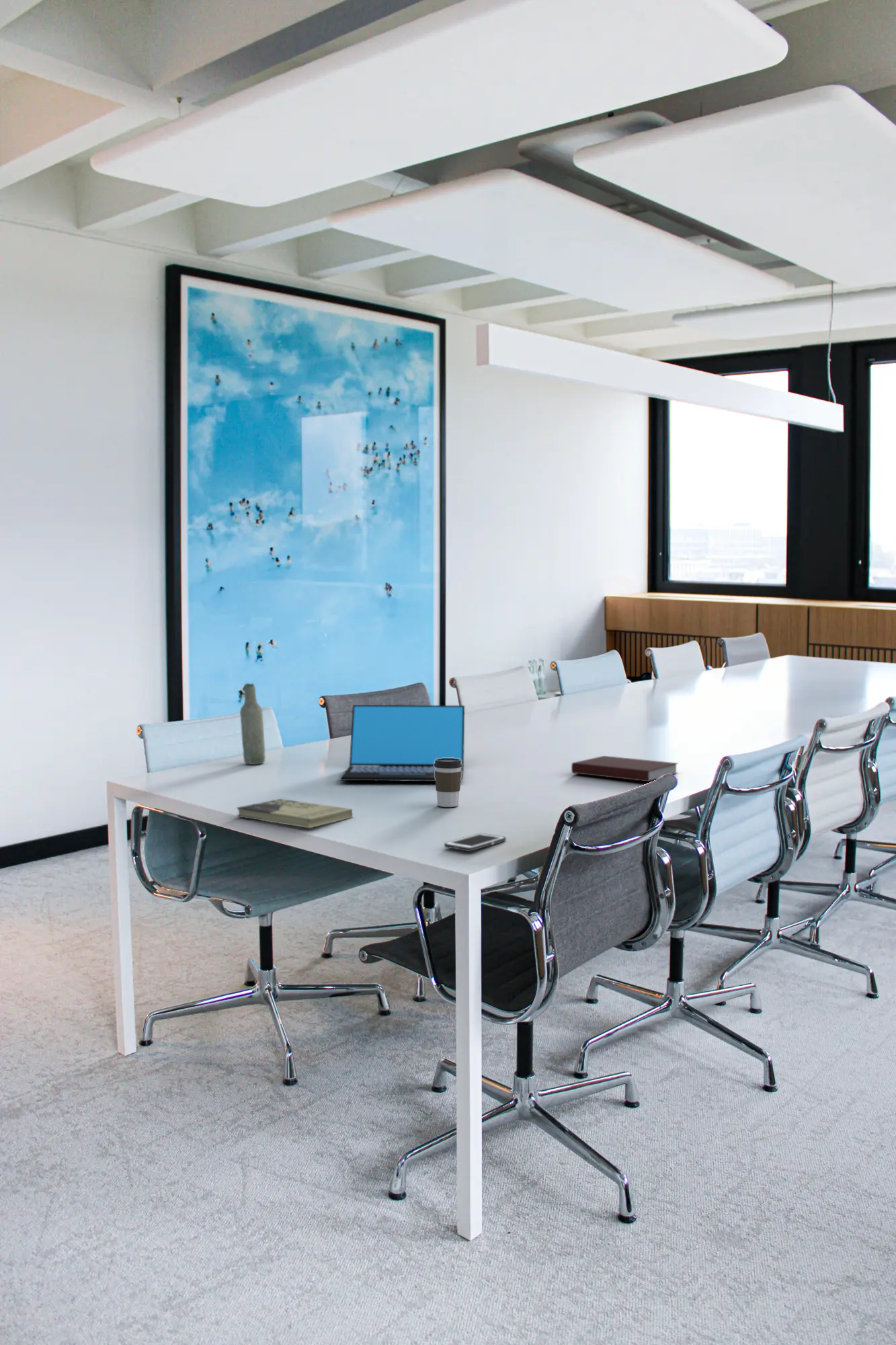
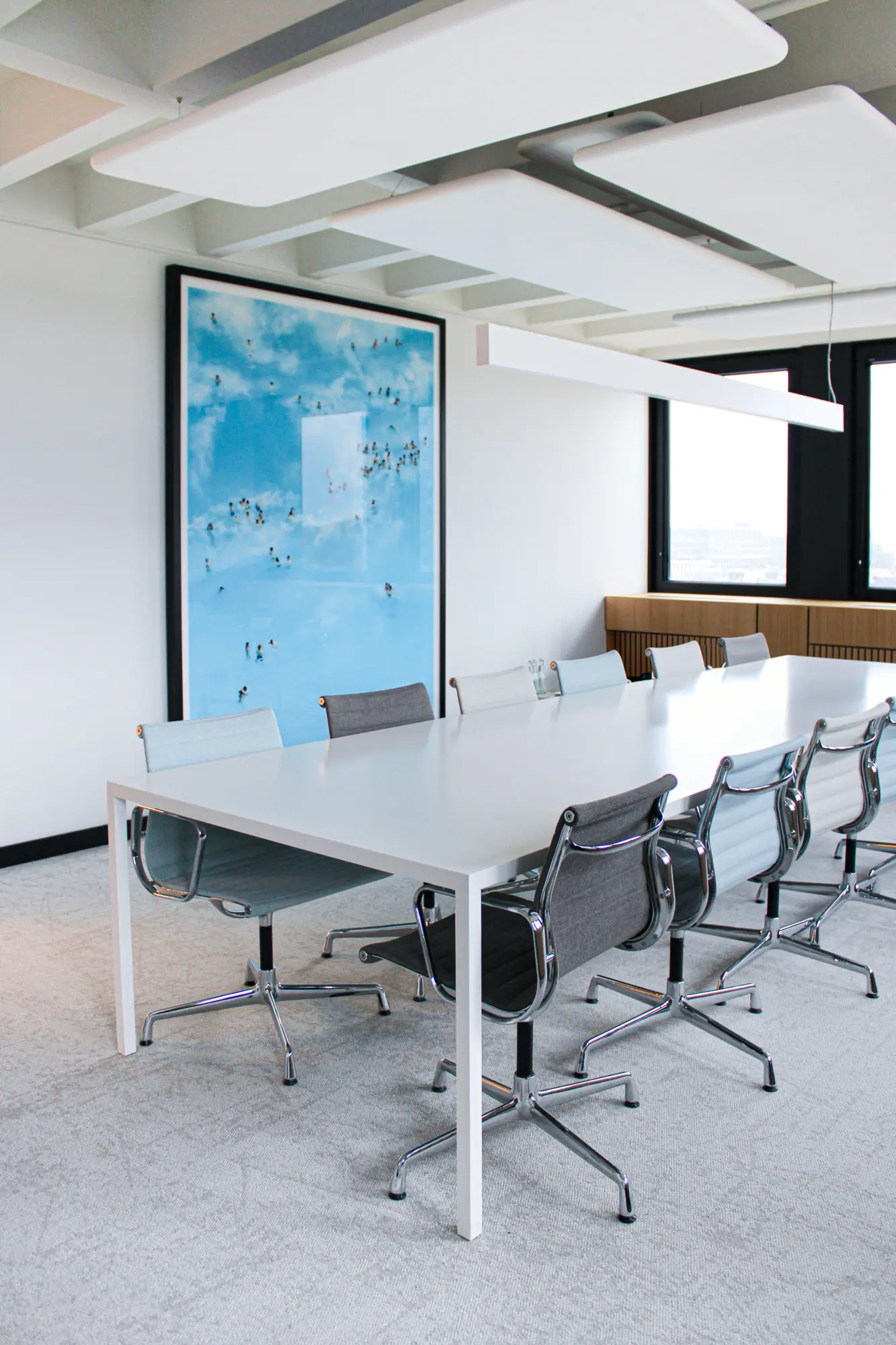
- notebook [571,755,679,782]
- coffee cup [434,758,462,808]
- cell phone [444,833,507,852]
- laptop [339,704,465,782]
- bottle [239,683,266,765]
- book [236,798,354,829]
